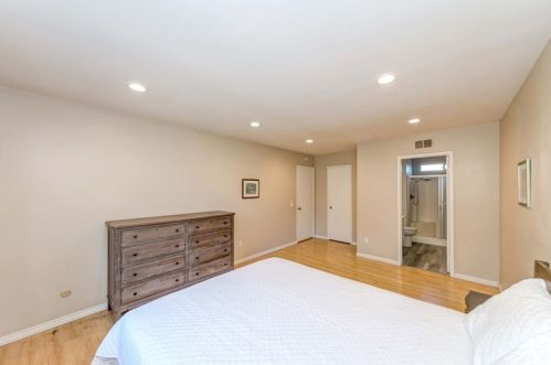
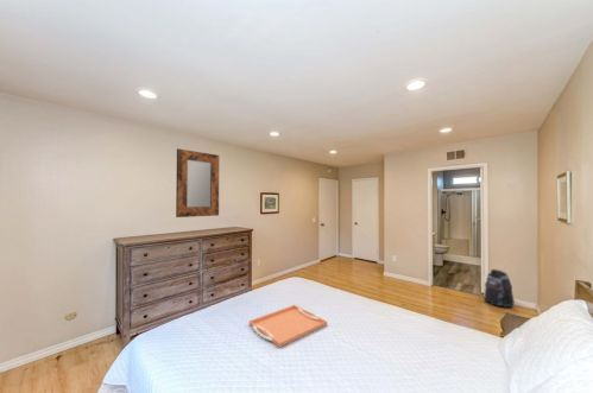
+ home mirror [175,147,220,218]
+ serving tray [248,304,328,349]
+ backpack [482,268,516,309]
